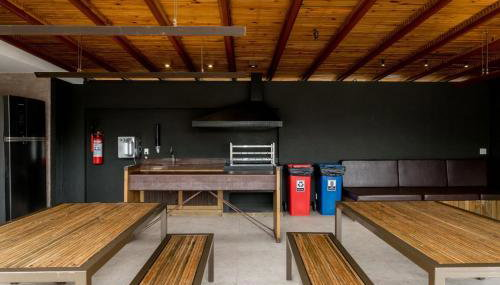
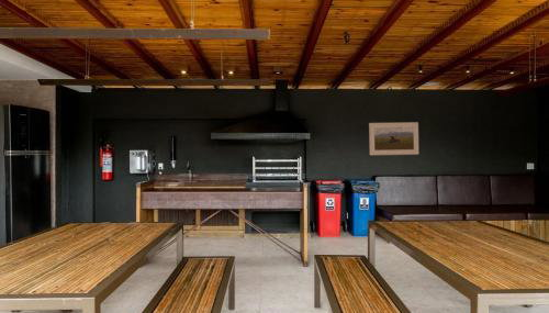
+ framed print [368,121,419,156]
